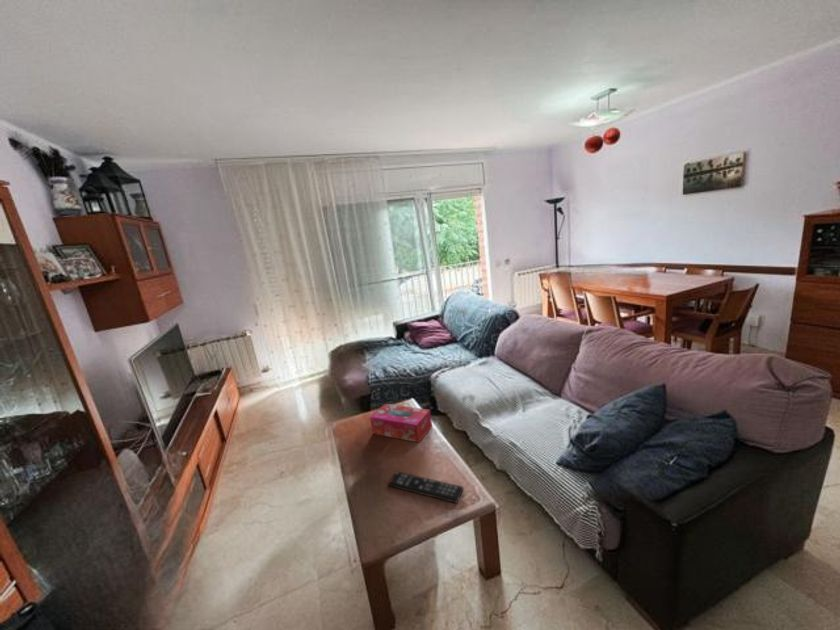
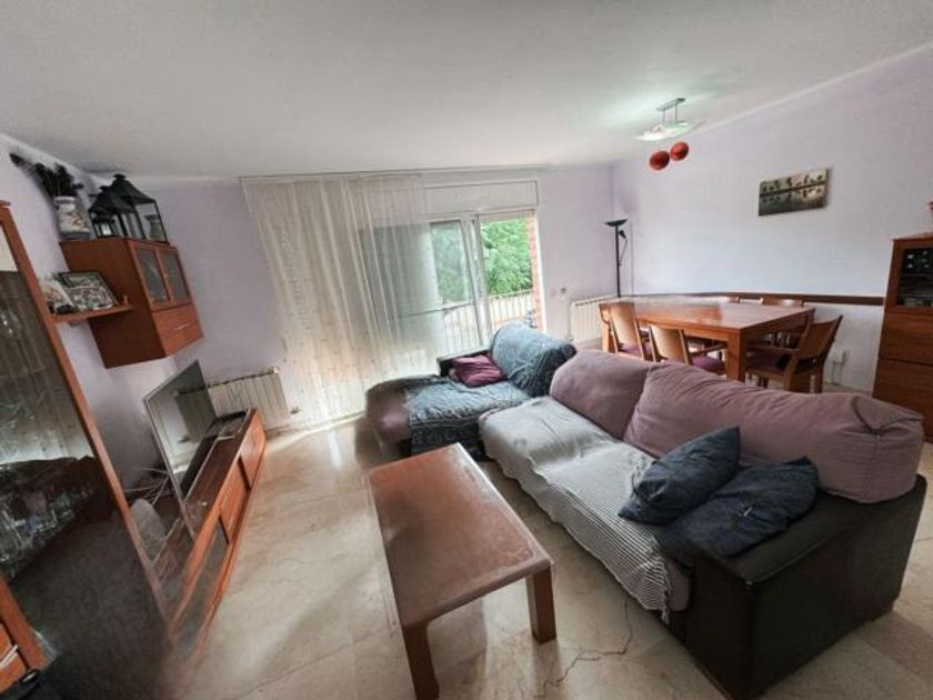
- remote control [387,471,465,504]
- tissue box [369,403,433,443]
